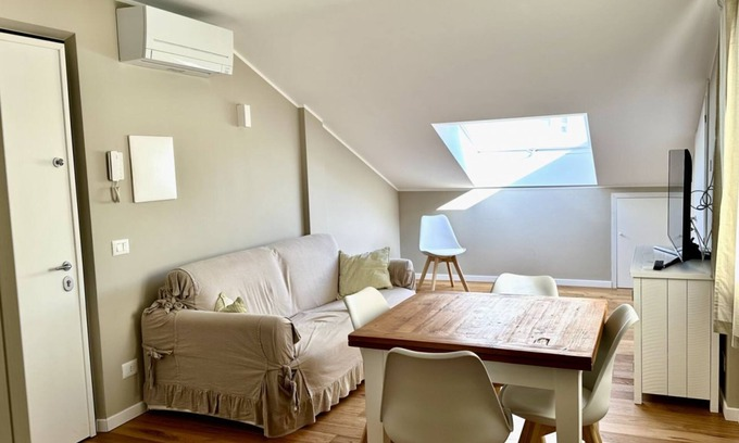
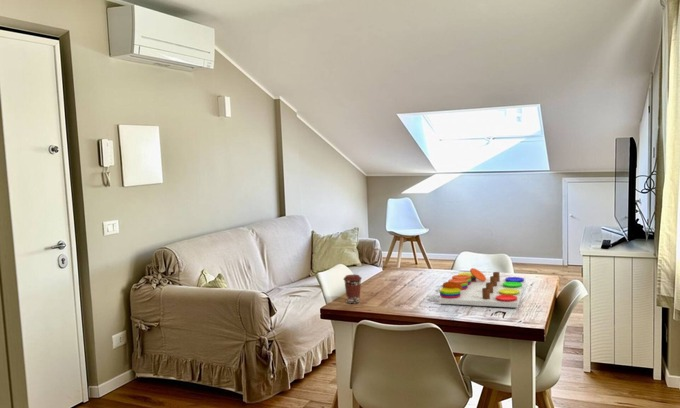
+ coffee cup [342,274,363,304]
+ board game [438,267,527,309]
